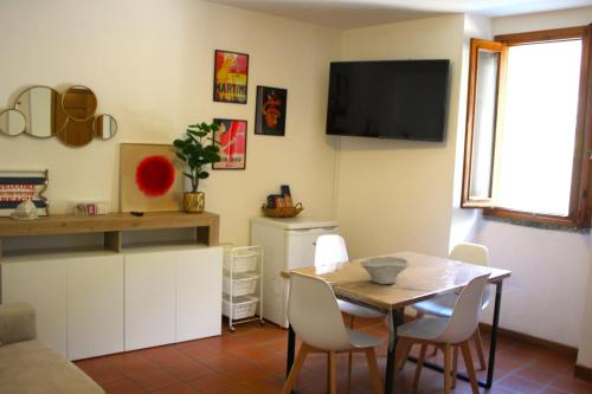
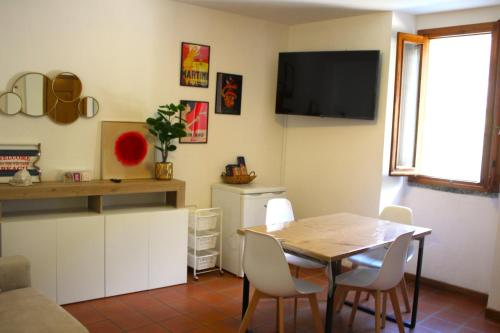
- bowl [359,256,411,285]
